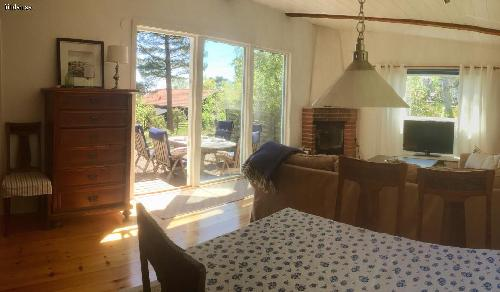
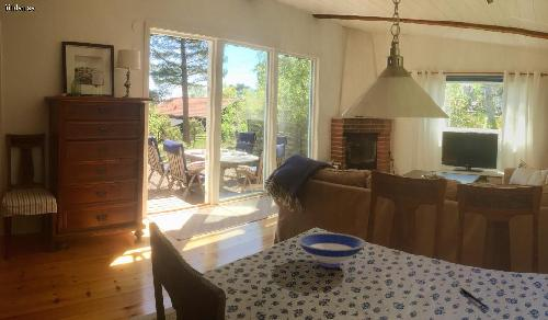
+ pen [459,287,490,310]
+ bowl [296,232,367,268]
